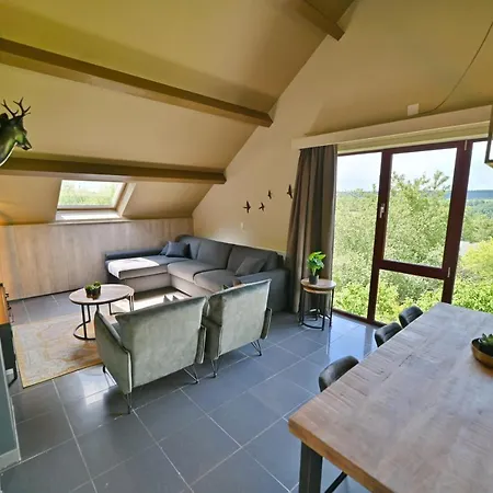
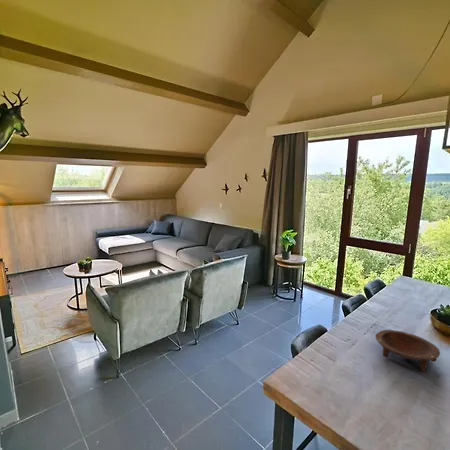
+ bowl [375,329,441,372]
